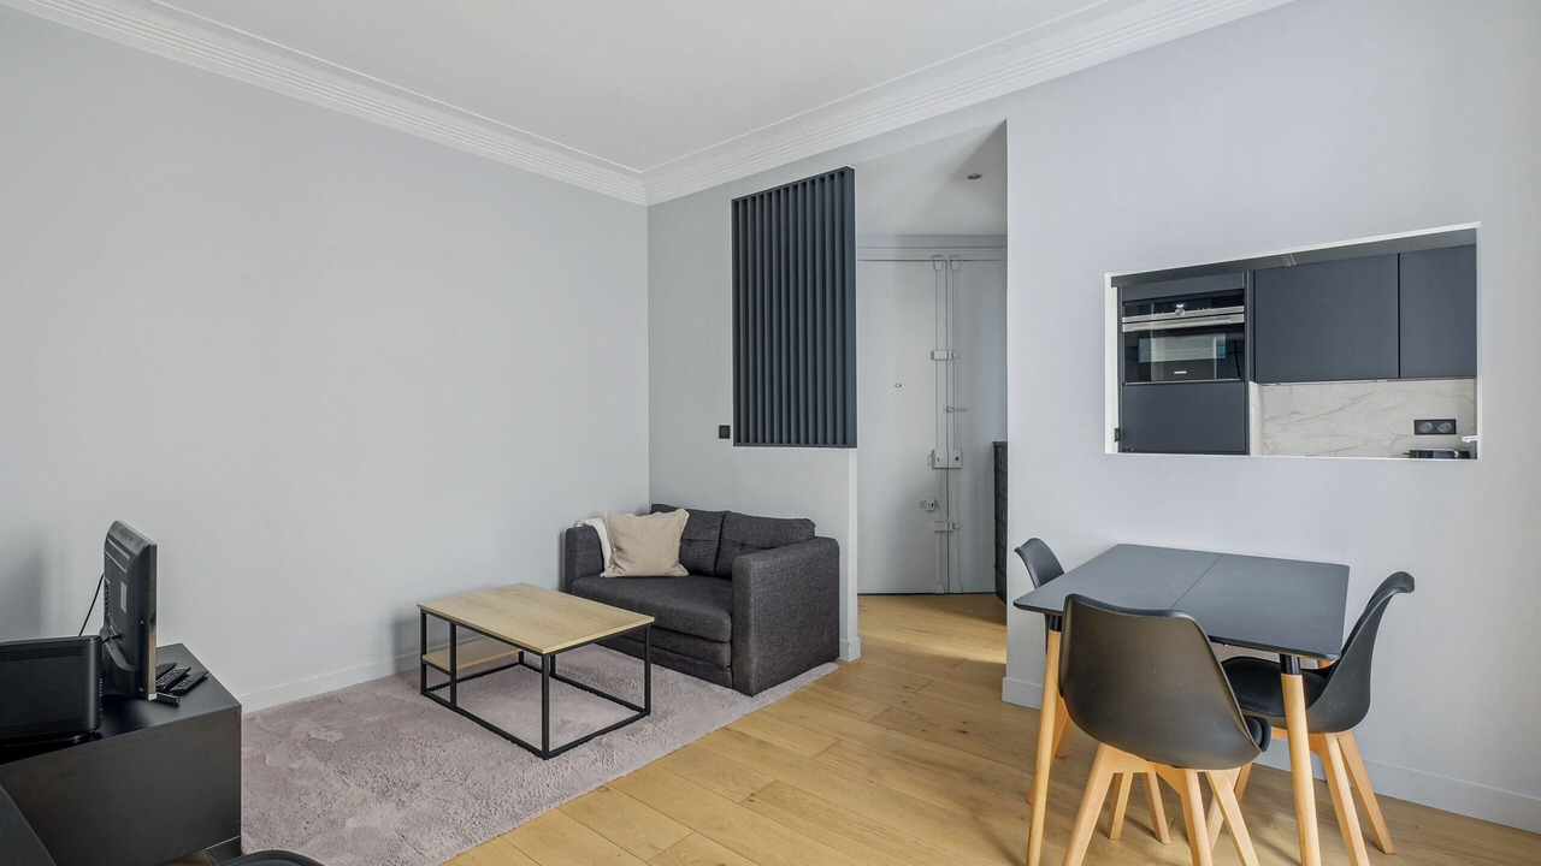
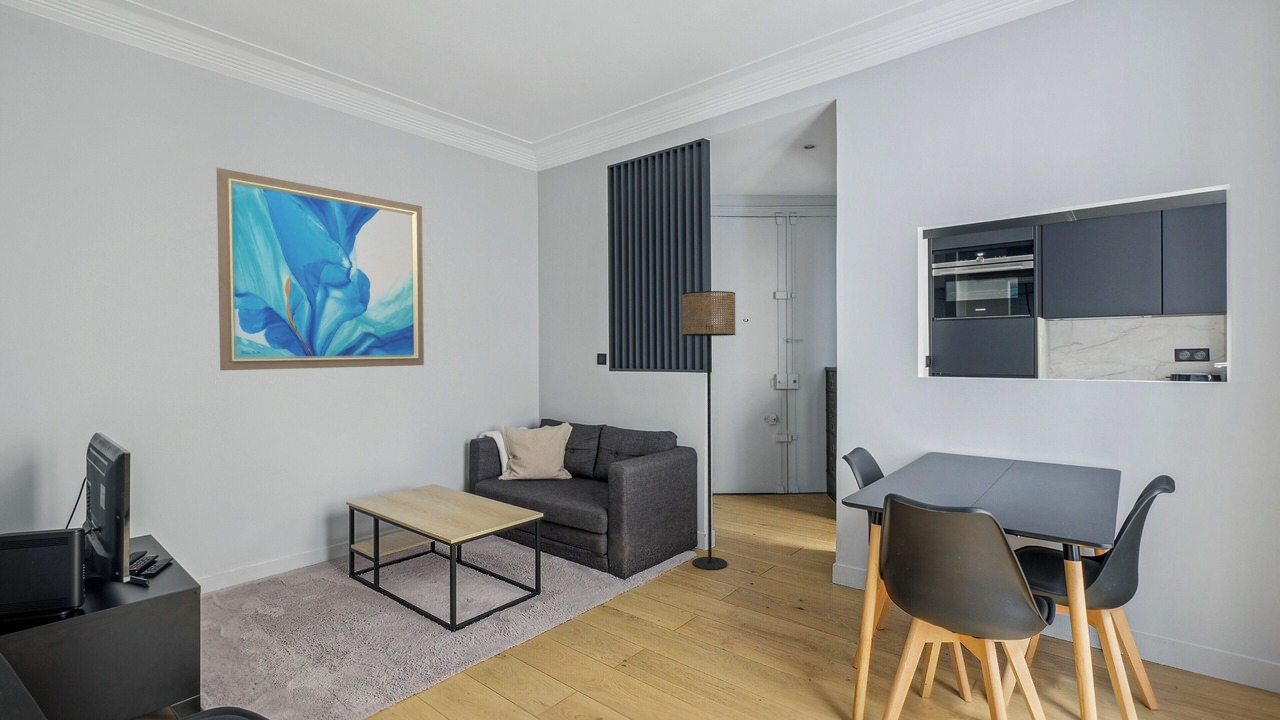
+ floor lamp [681,290,737,571]
+ wall art [216,167,425,371]
